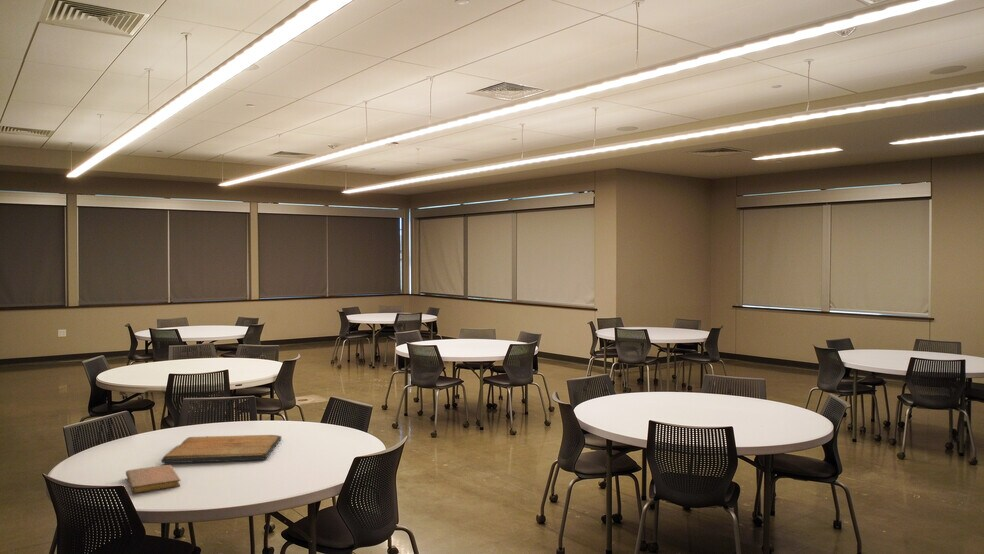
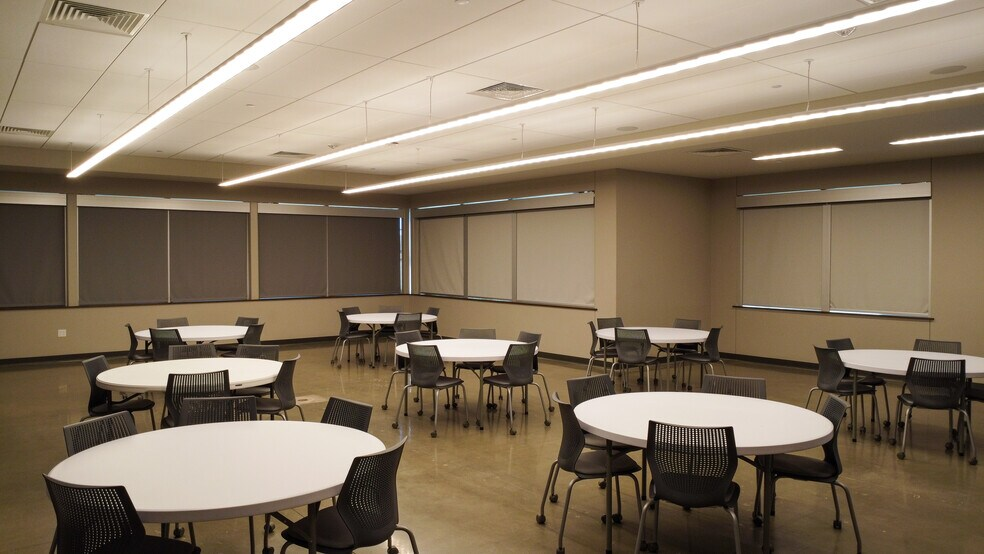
- notebook [125,464,181,494]
- religious icon [160,434,282,464]
